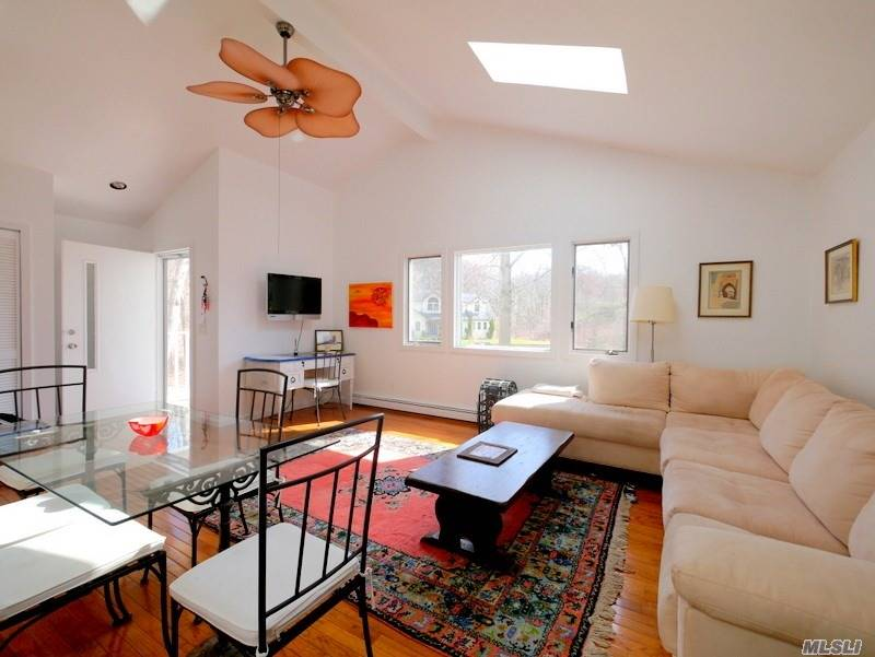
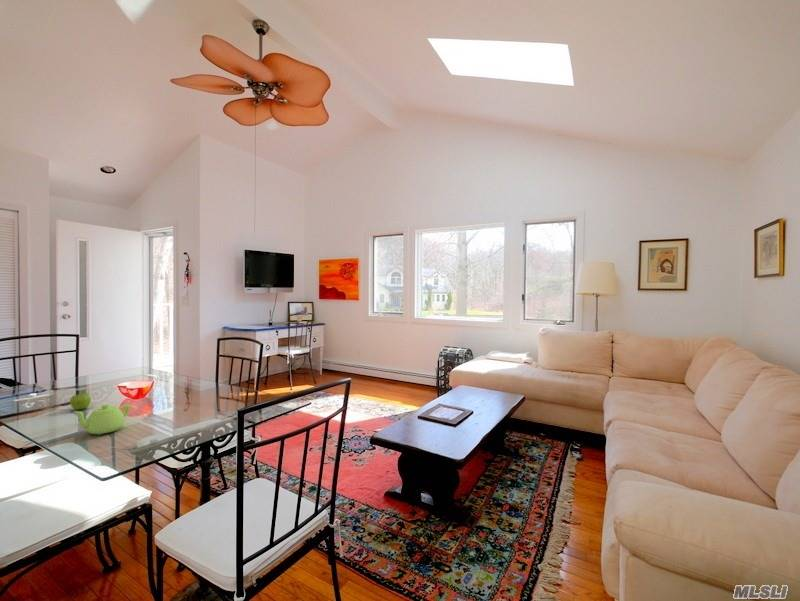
+ fruit [69,392,92,411]
+ teapot [74,403,132,436]
